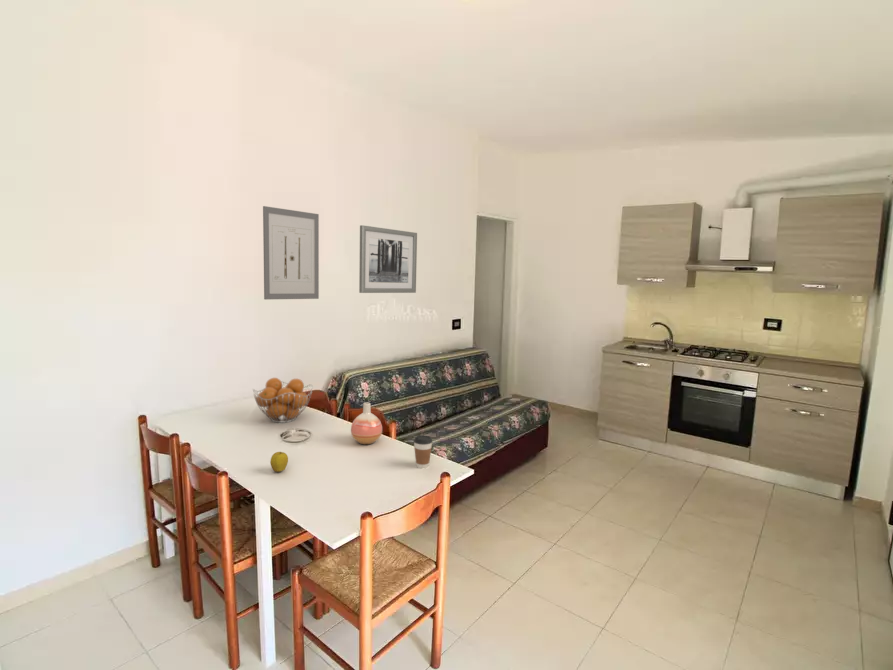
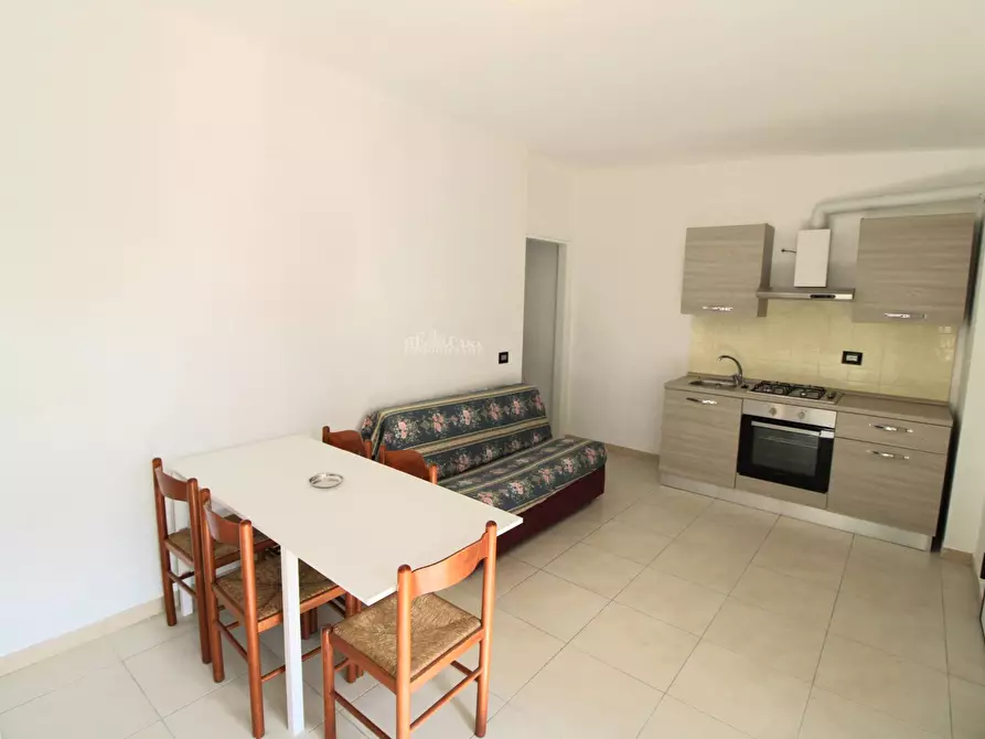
- wall art [262,205,320,300]
- apple [269,451,289,473]
- fruit basket [252,377,314,424]
- vase [350,402,383,445]
- coffee cup [413,434,433,469]
- wall art [358,224,418,294]
